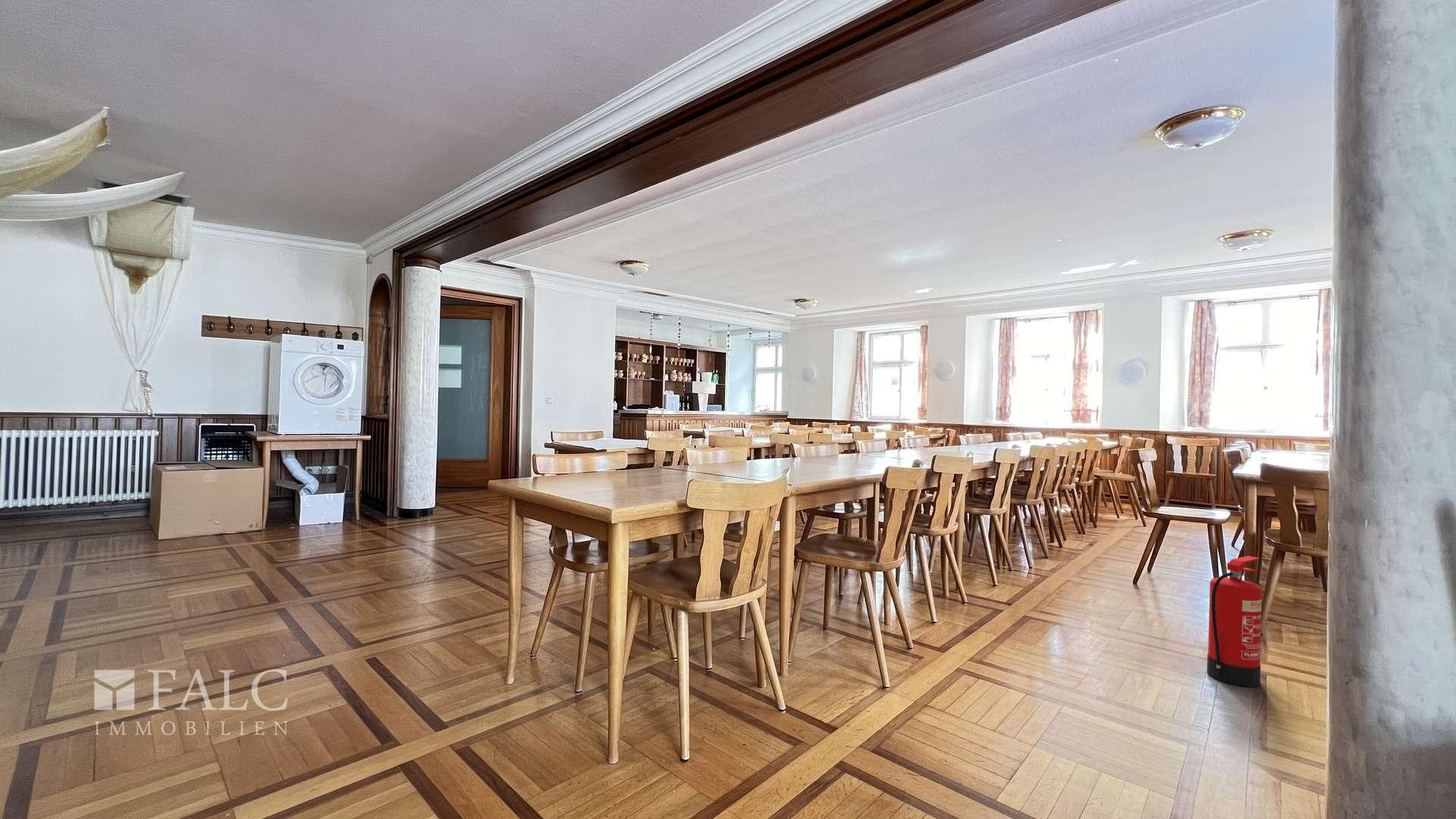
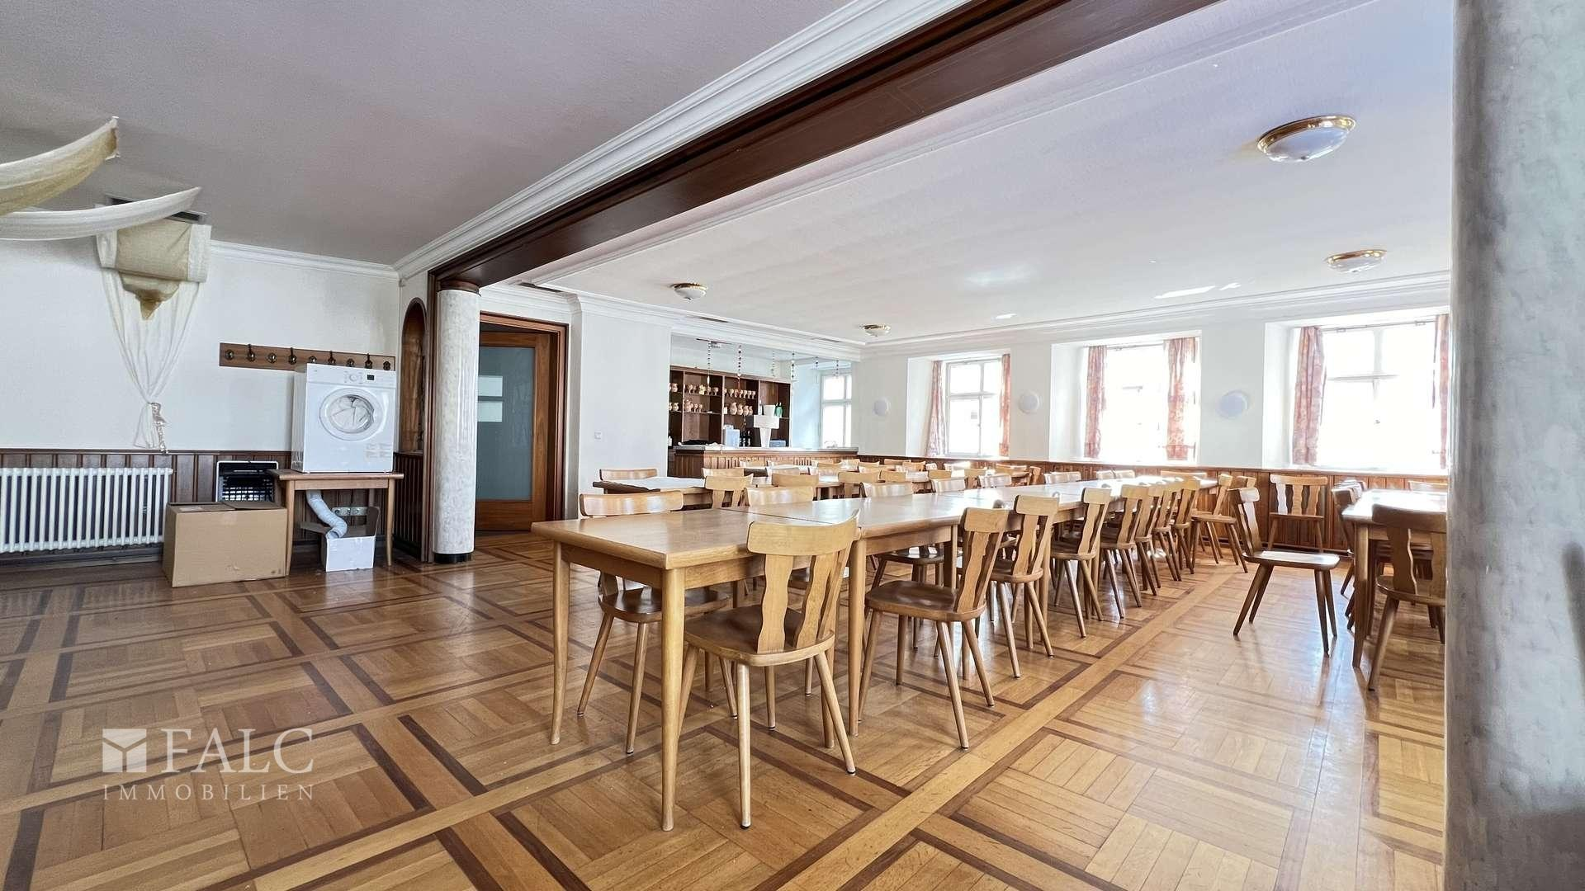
- fire extinguisher [1207,555,1263,688]
